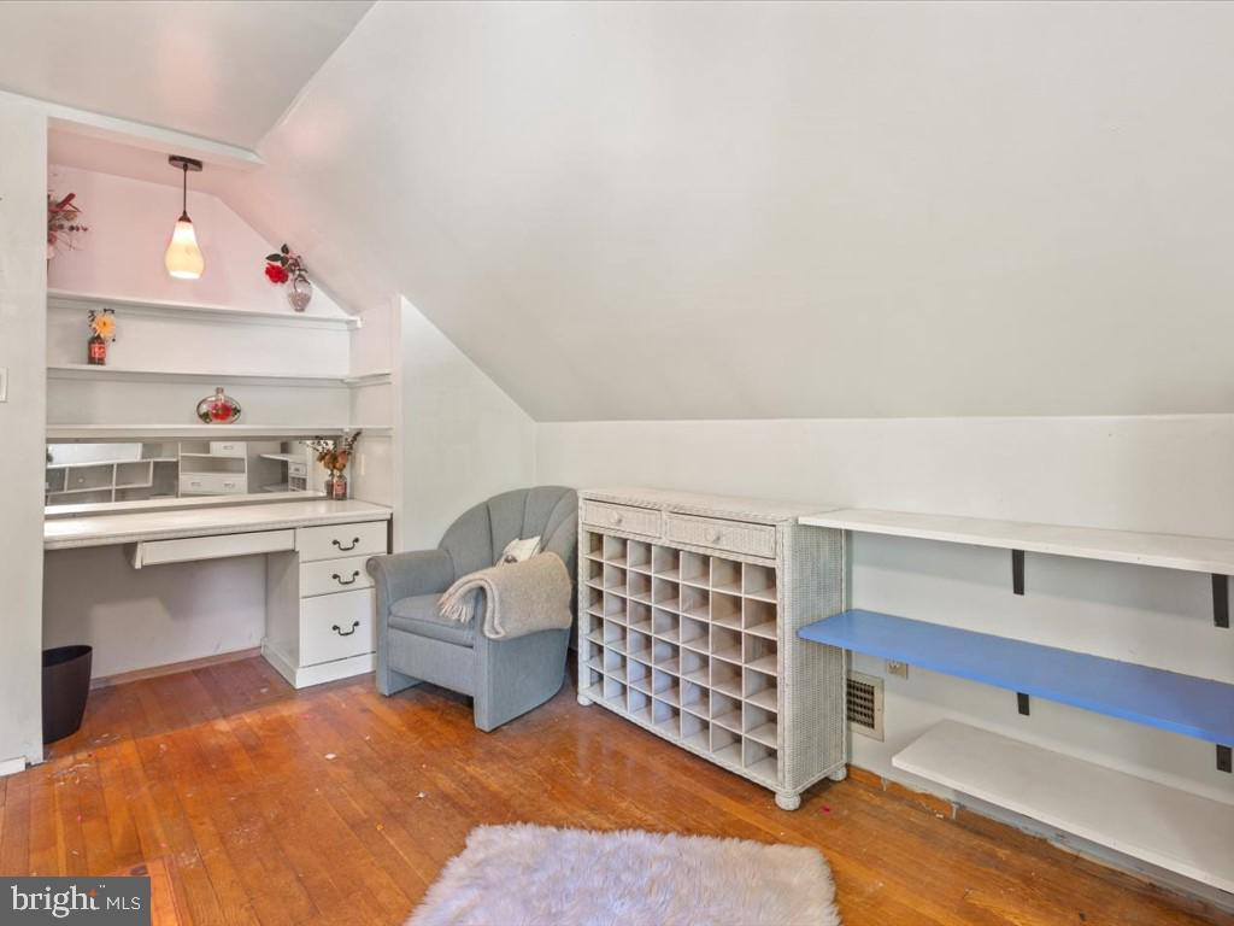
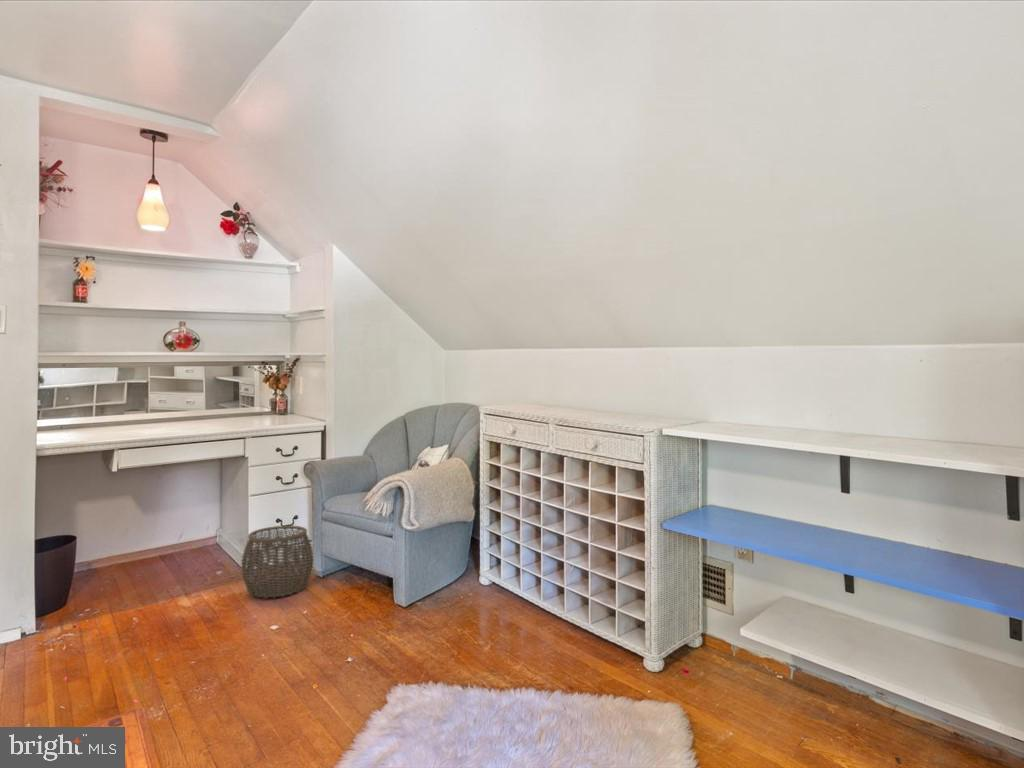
+ woven basket [240,525,315,599]
